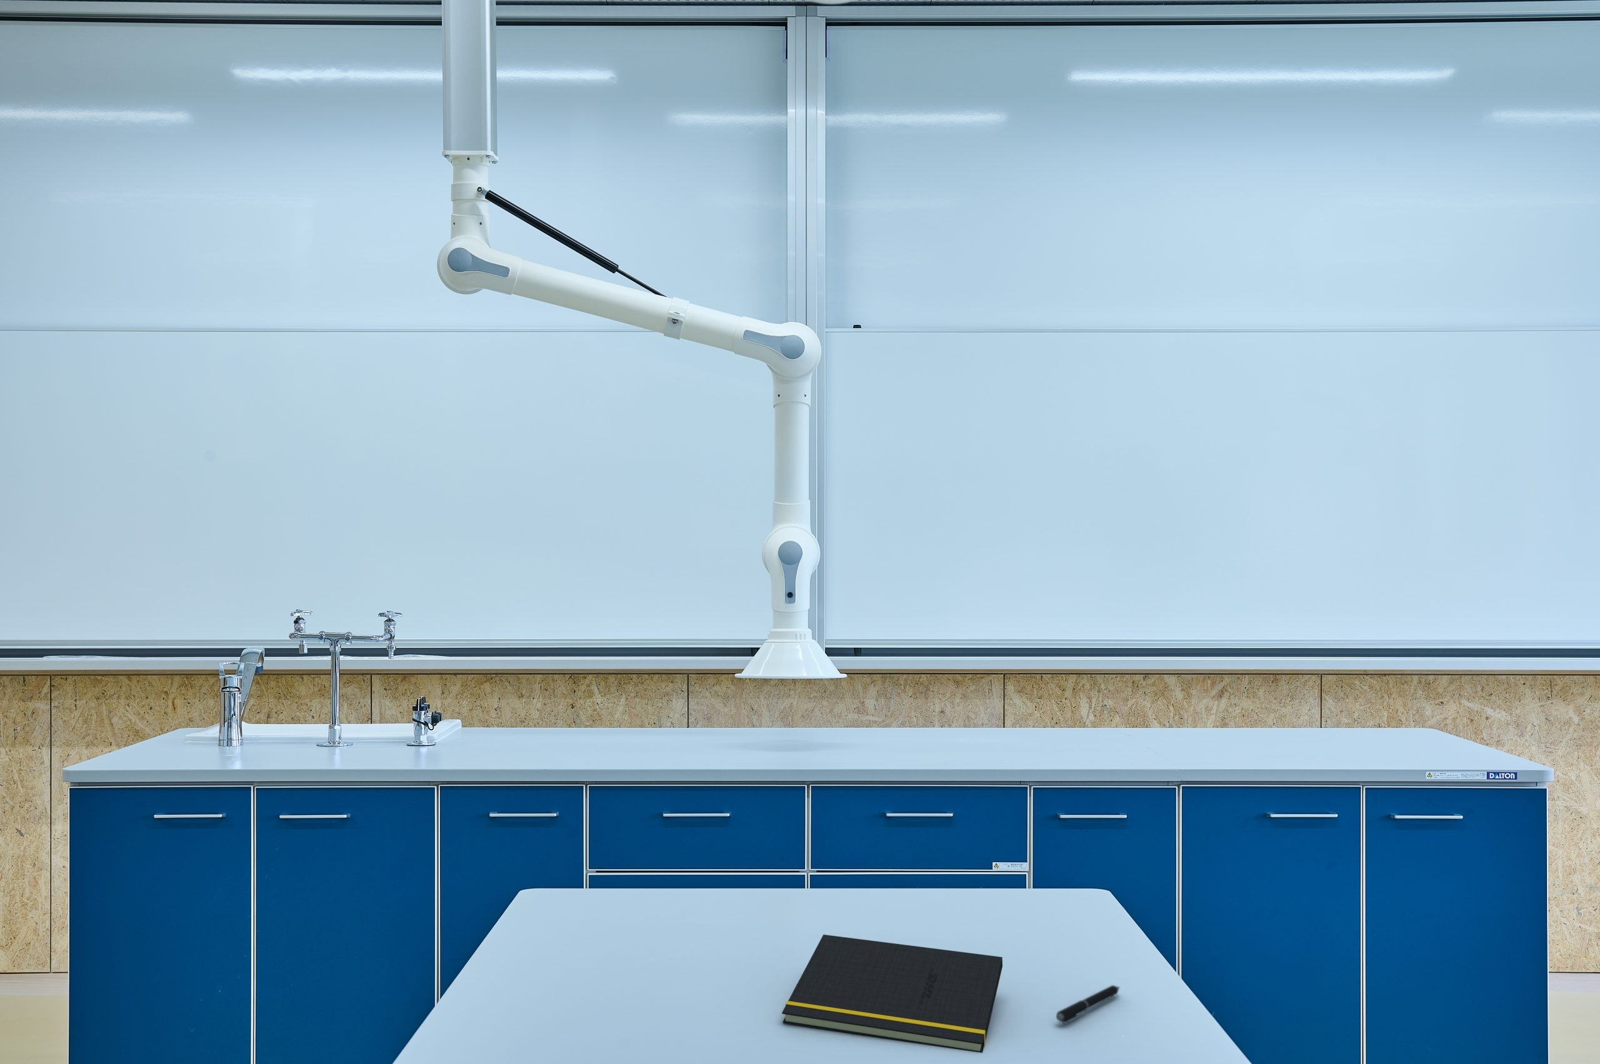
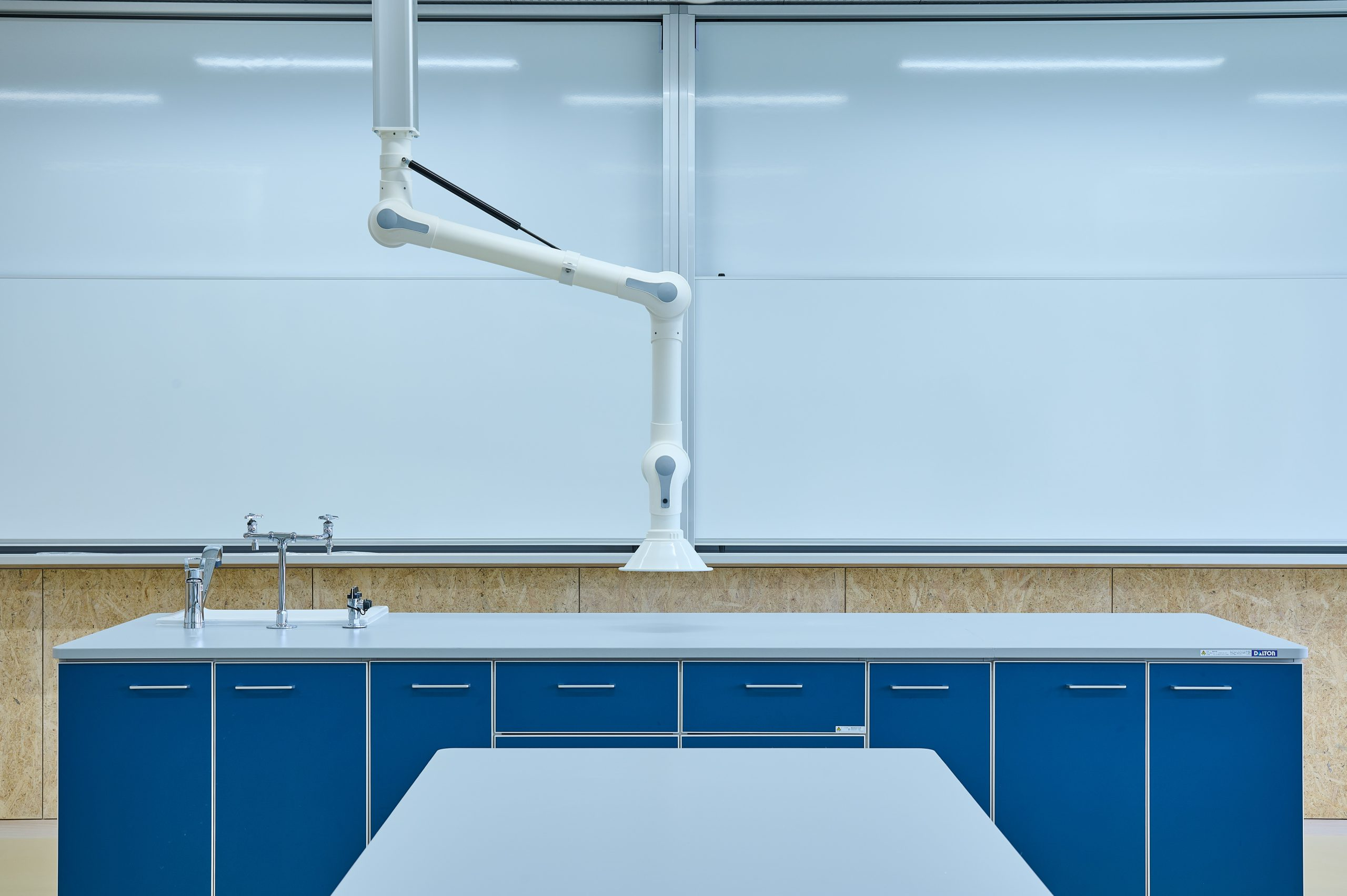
- pen [1056,984,1120,1024]
- notepad [782,935,1004,1053]
